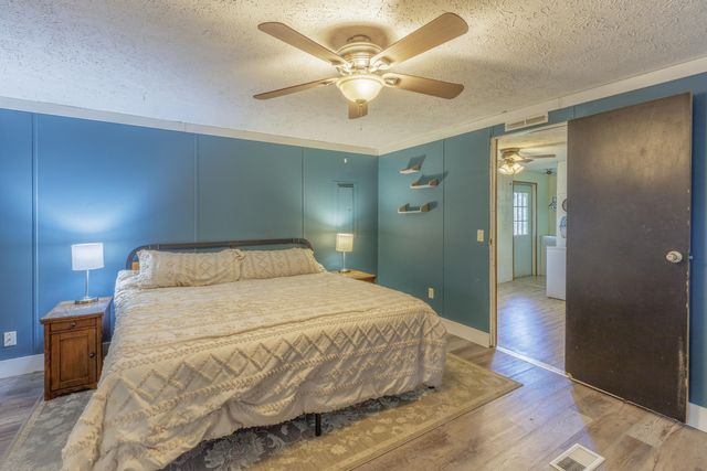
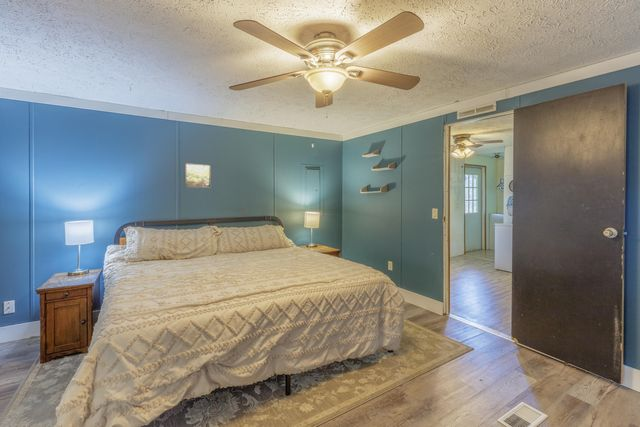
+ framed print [184,162,212,190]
